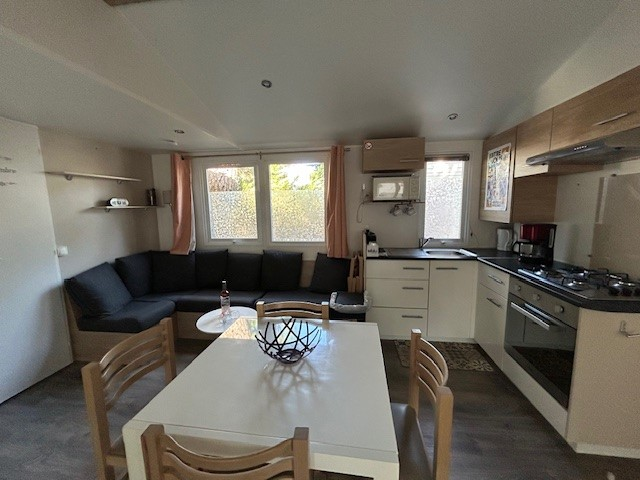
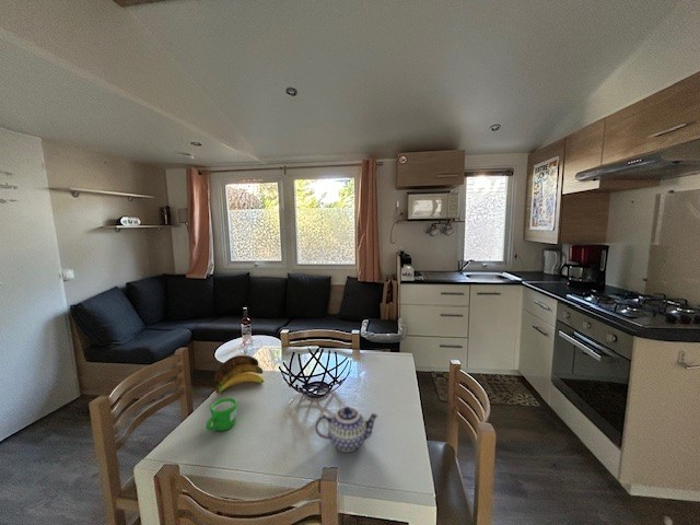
+ mug [206,397,238,432]
+ teapot [314,406,380,453]
+ banana [213,353,265,398]
